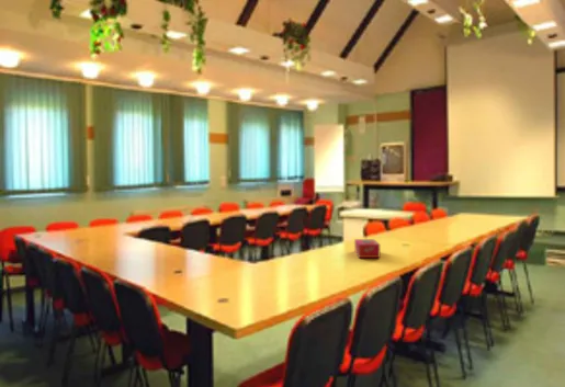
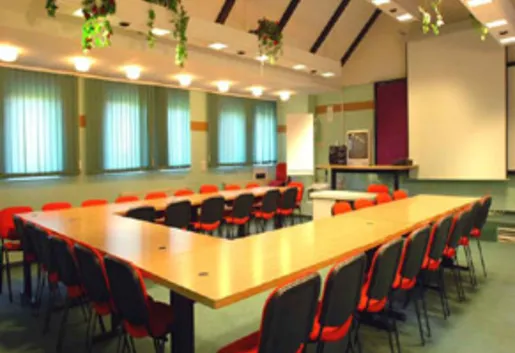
- tissue box [353,238,381,259]
